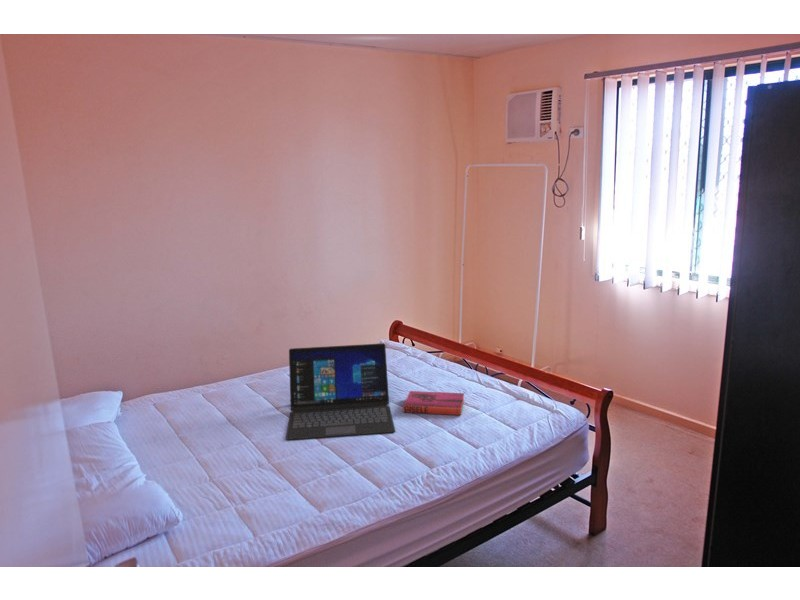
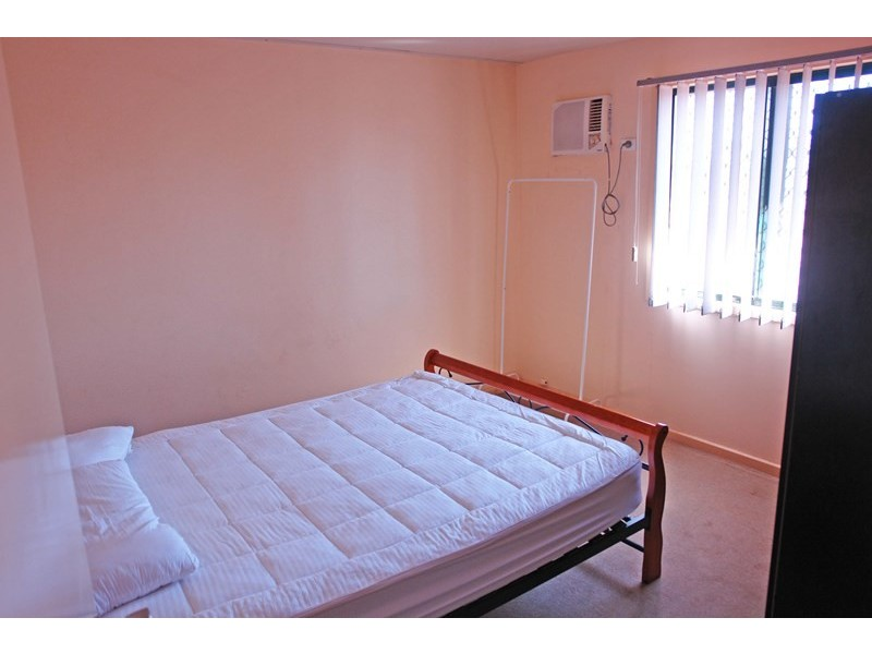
- laptop [285,342,396,441]
- hardback book [402,390,465,416]
